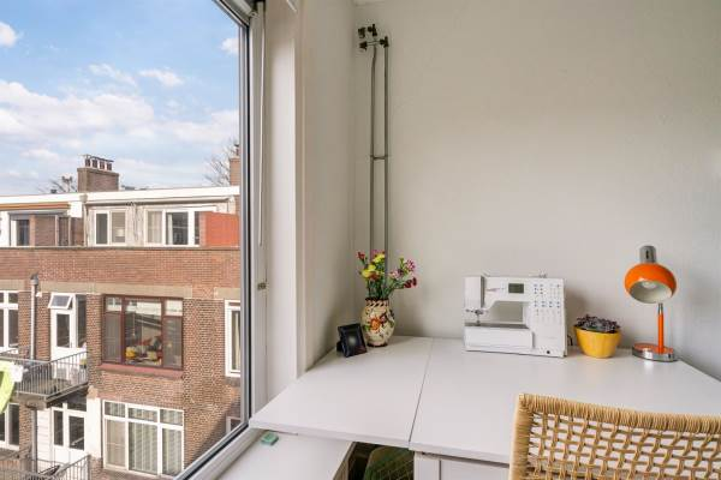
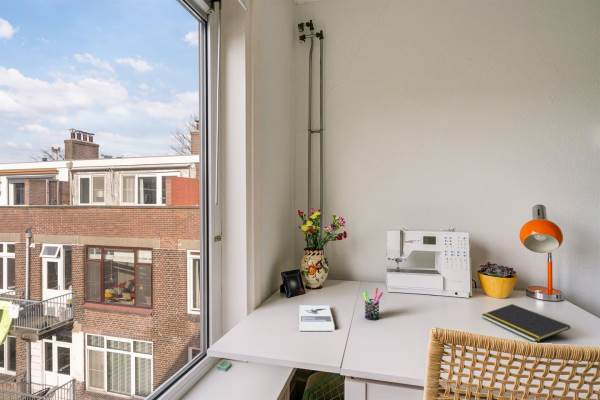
+ pen holder [363,287,384,321]
+ book [298,304,335,332]
+ notepad [481,303,571,343]
